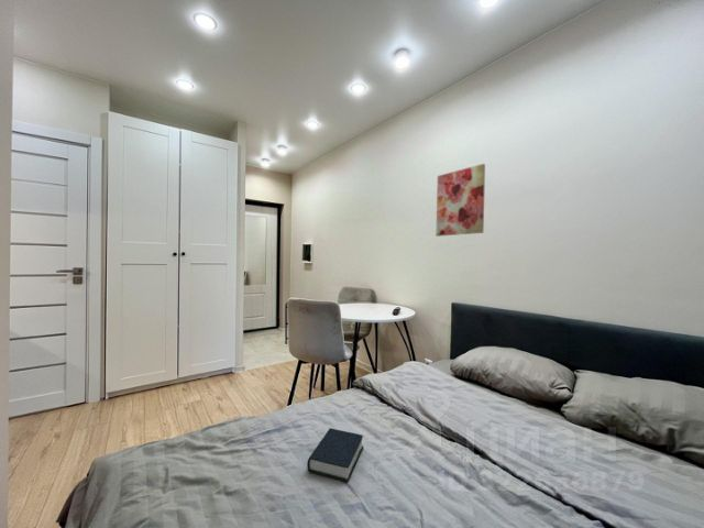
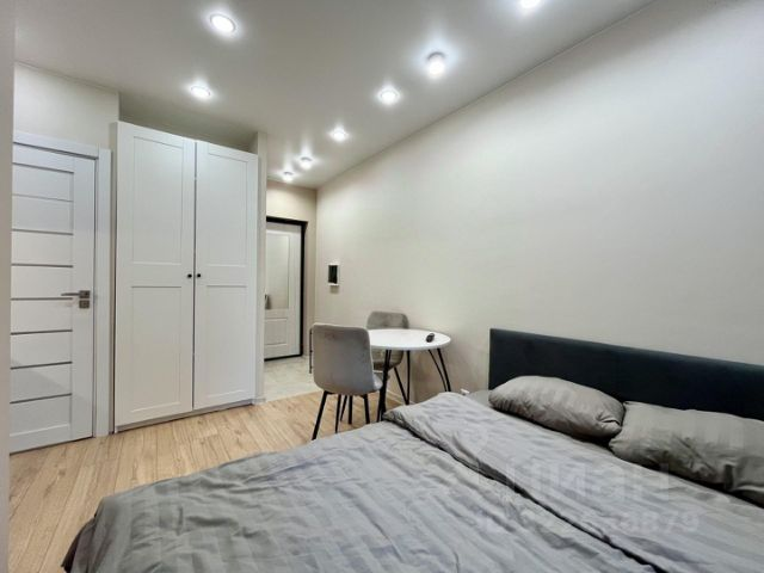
- wall art [435,163,486,238]
- book [306,428,365,483]
